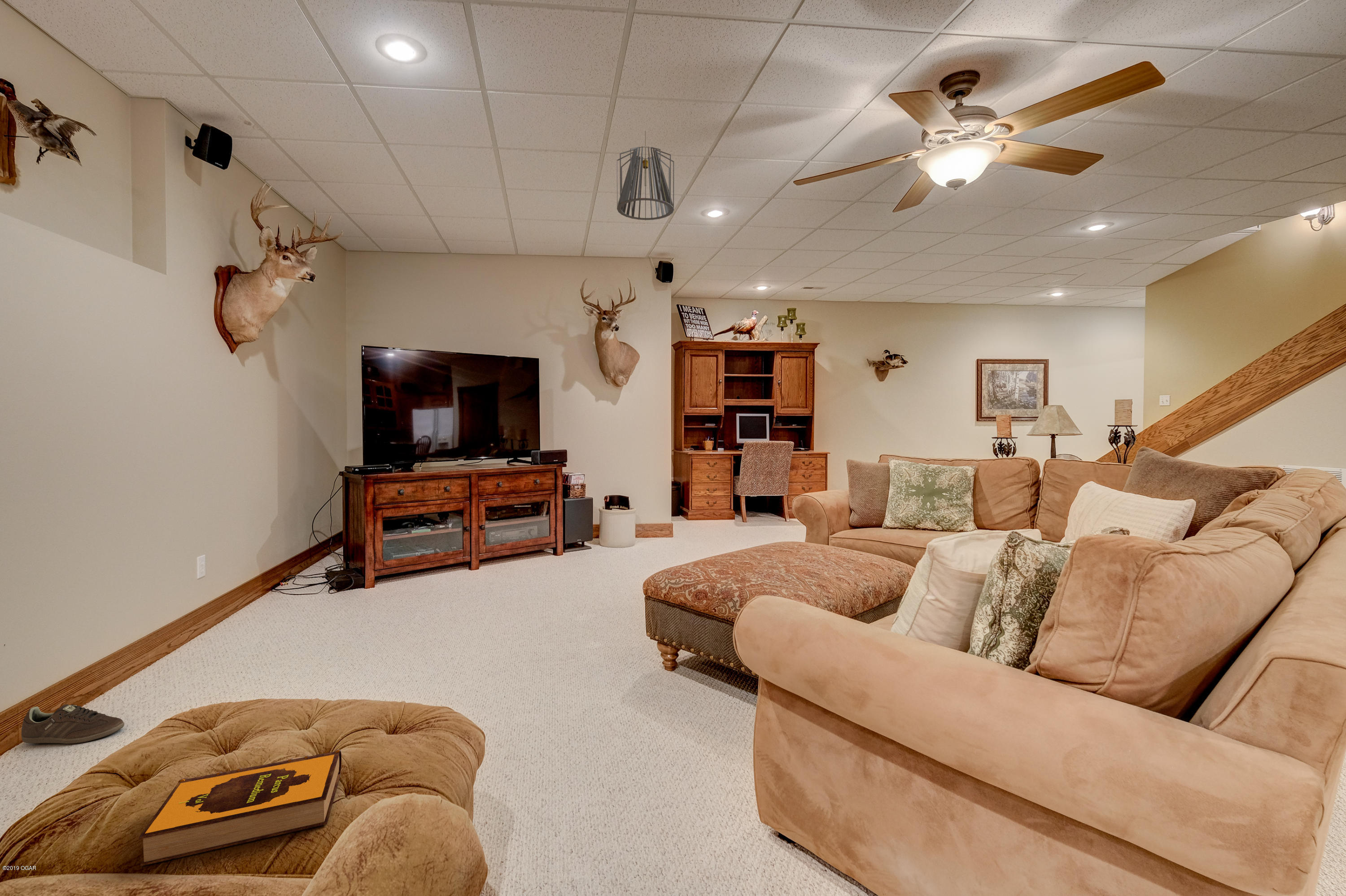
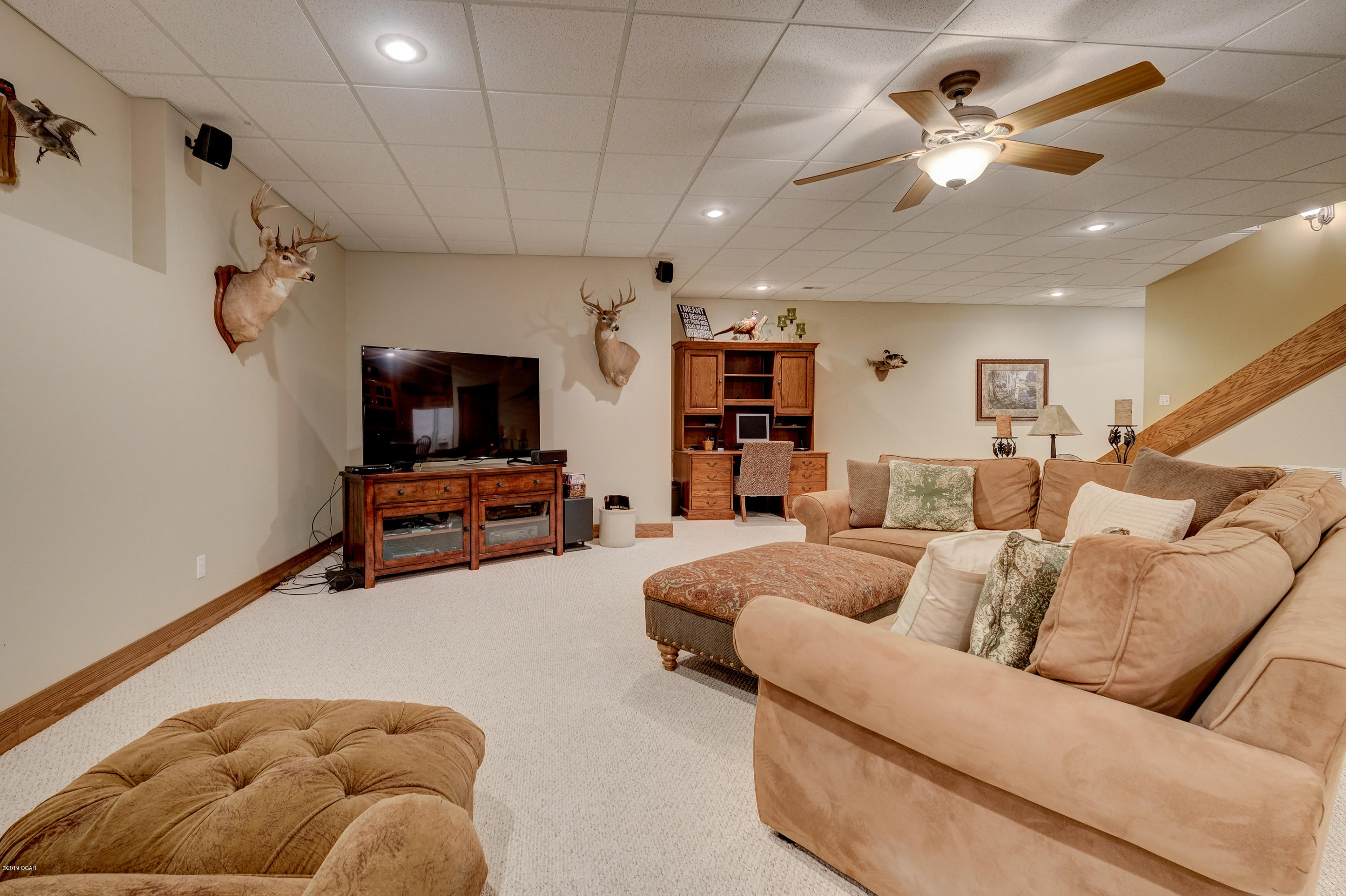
- hardback book [138,749,342,866]
- pendant light [616,131,674,221]
- sneaker [21,704,125,744]
